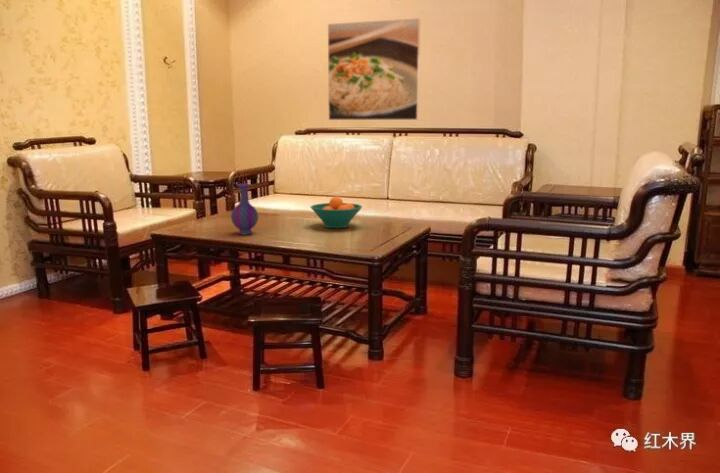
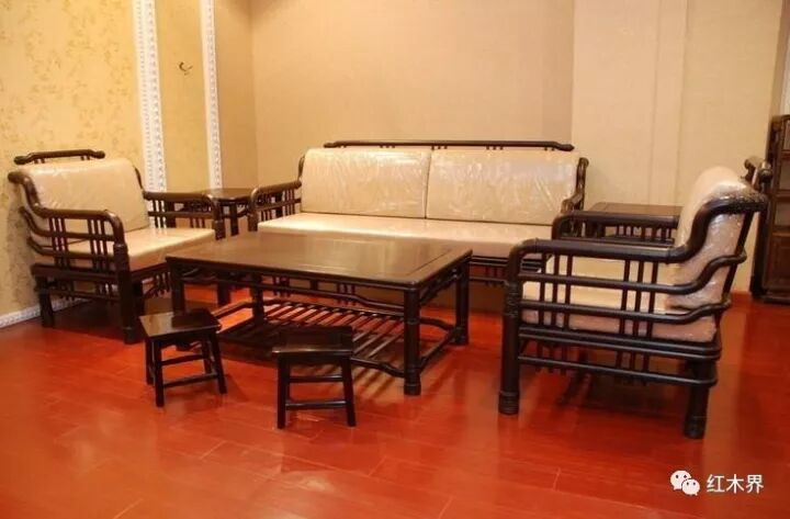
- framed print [327,17,421,121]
- fruit bowl [310,196,363,229]
- vase [230,183,259,236]
